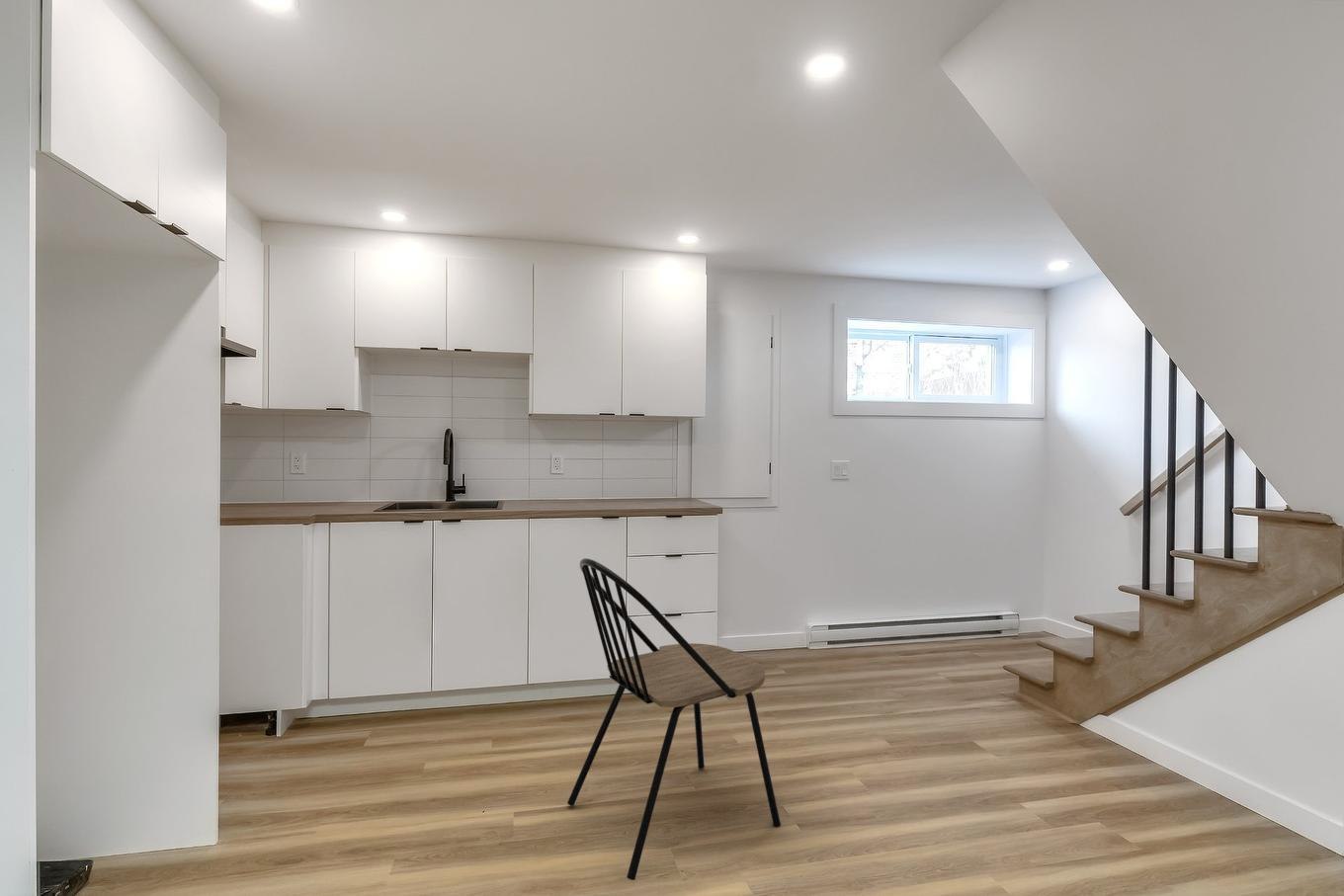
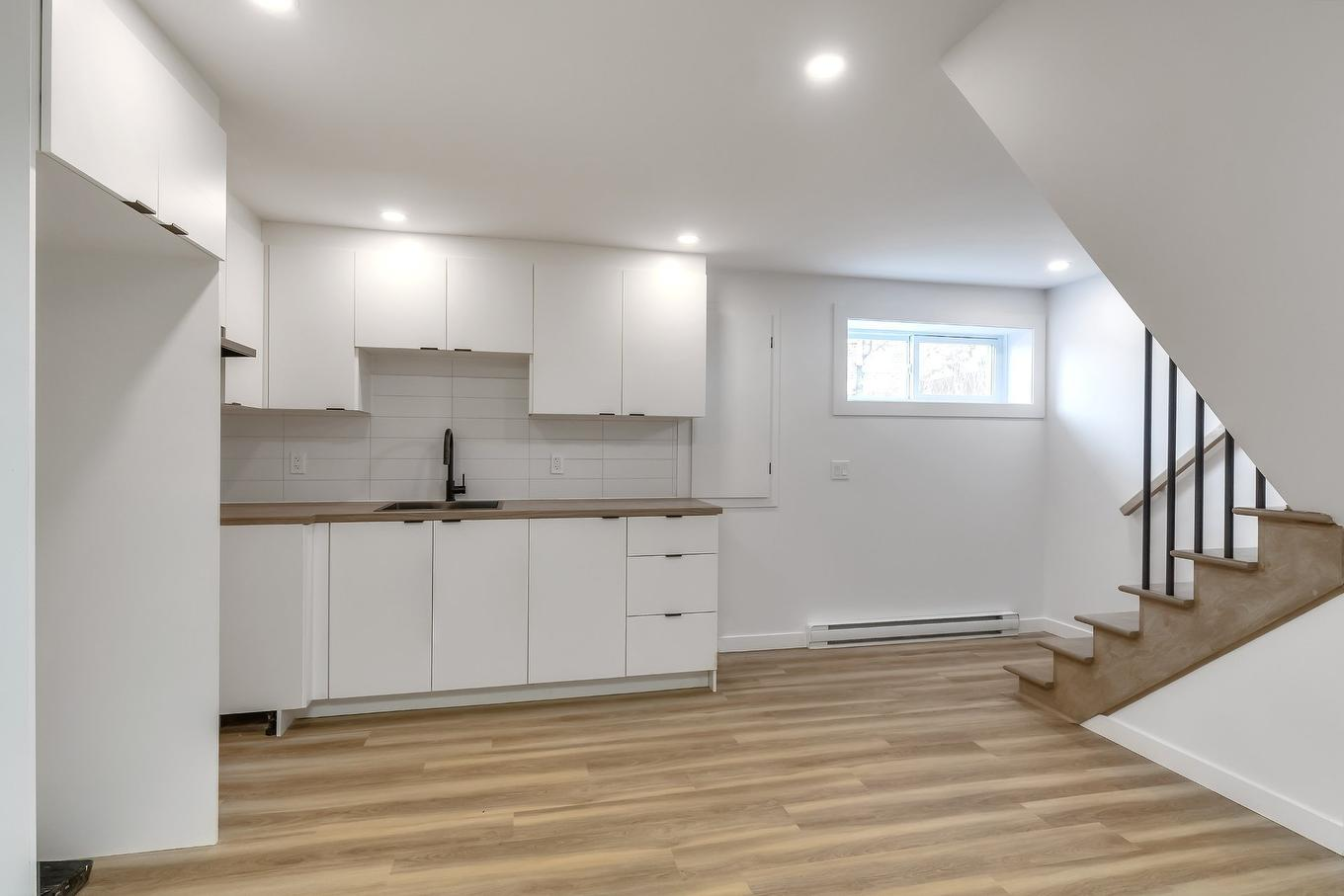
- dining chair [566,557,782,881]
